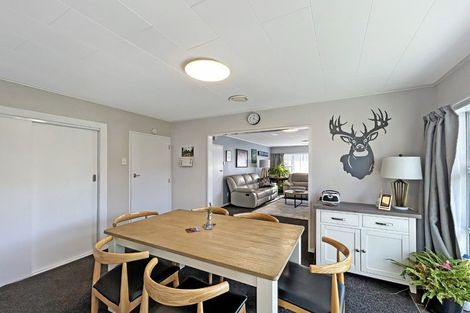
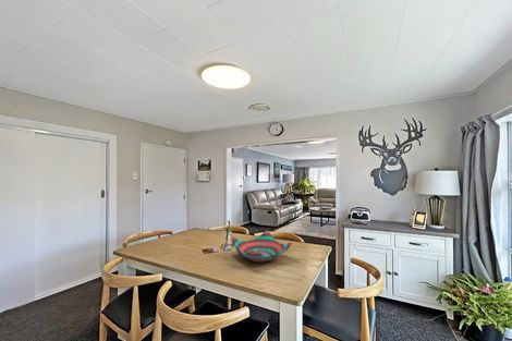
+ decorative bowl [230,230,293,264]
